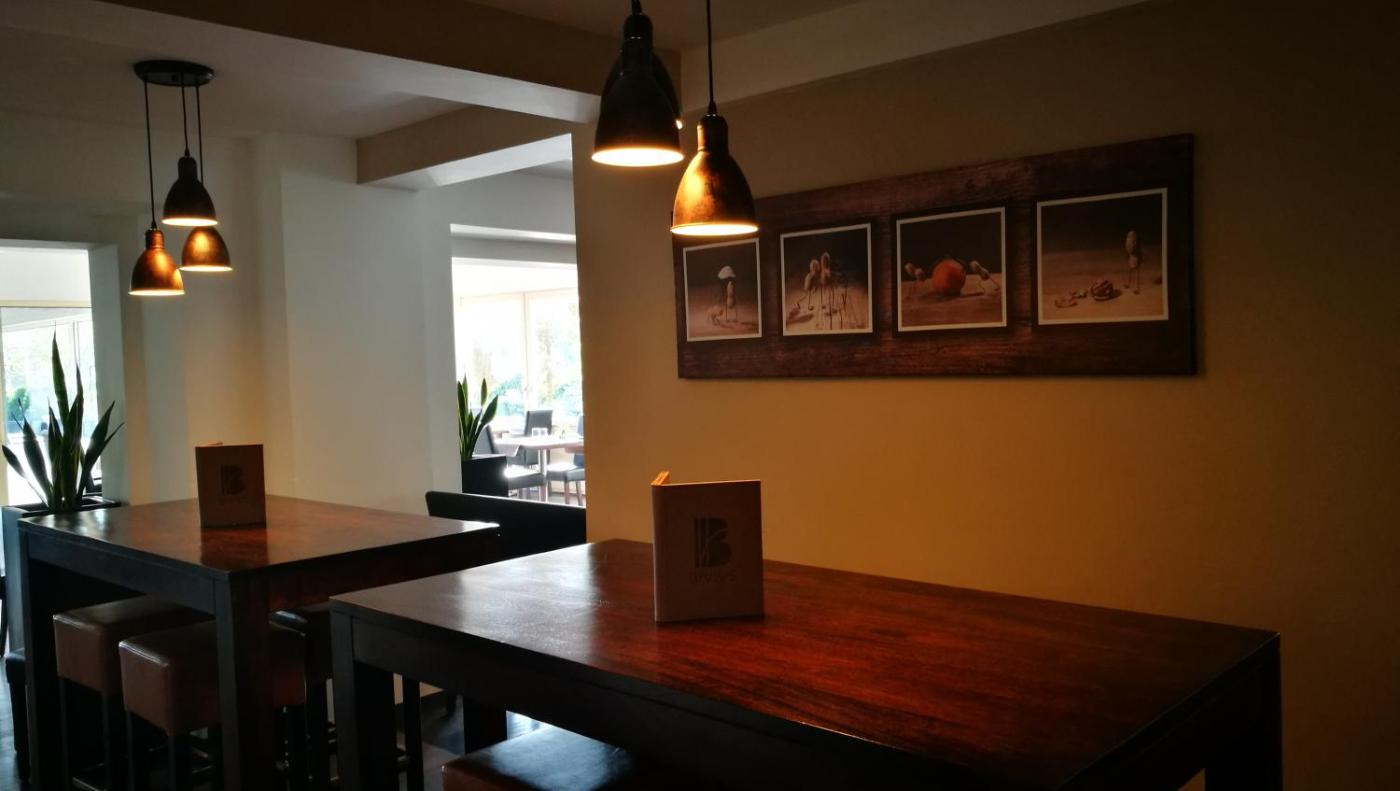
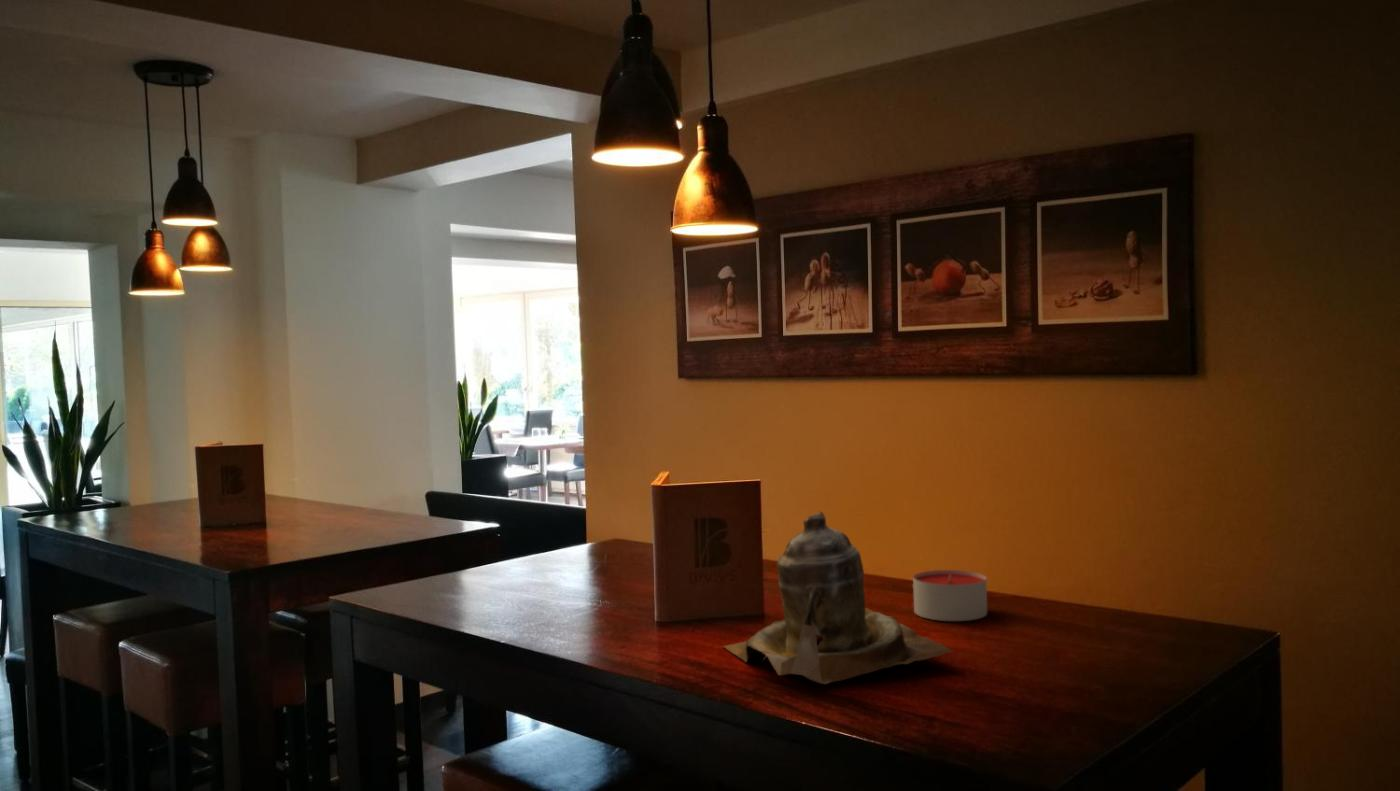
+ teapot [722,511,956,685]
+ candle [912,569,988,622]
